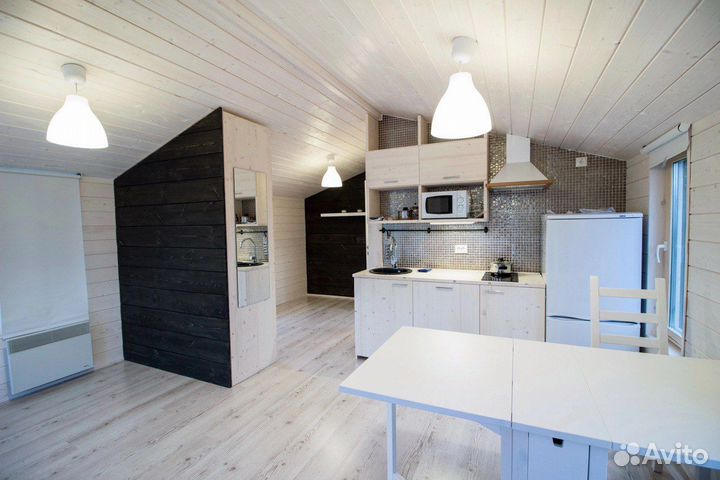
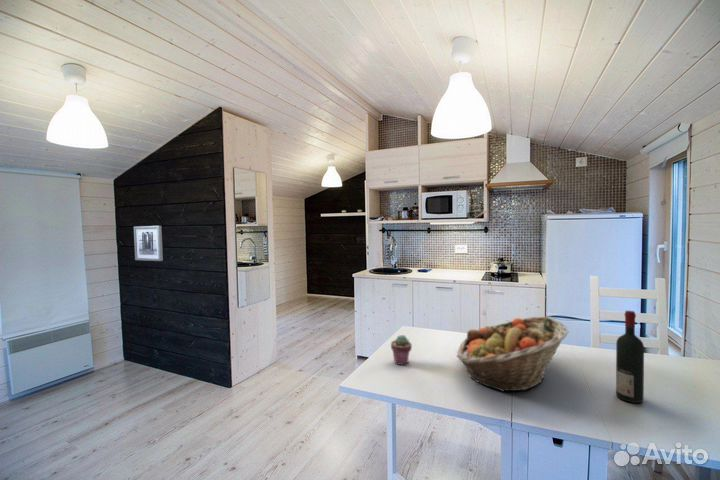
+ potted succulent [390,334,413,366]
+ fruit basket [456,316,569,393]
+ wall art [133,225,164,262]
+ alcohol [615,310,645,404]
